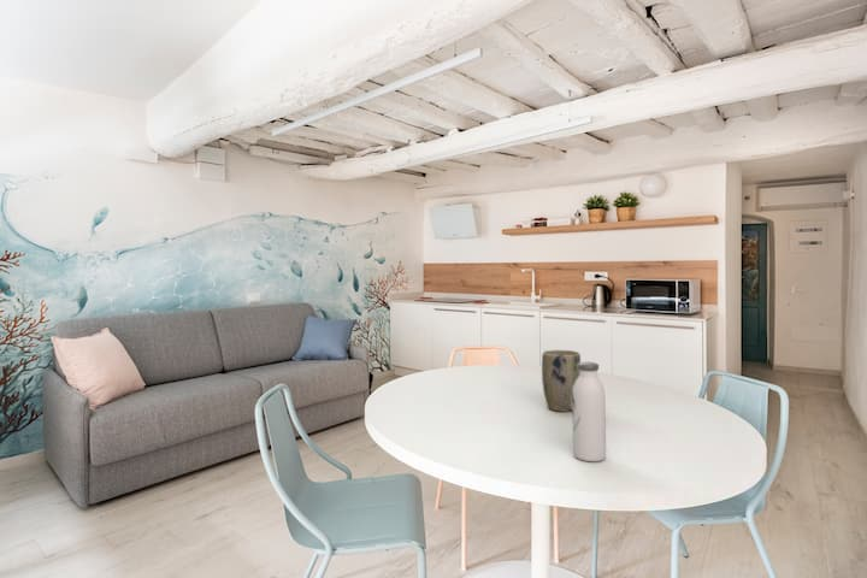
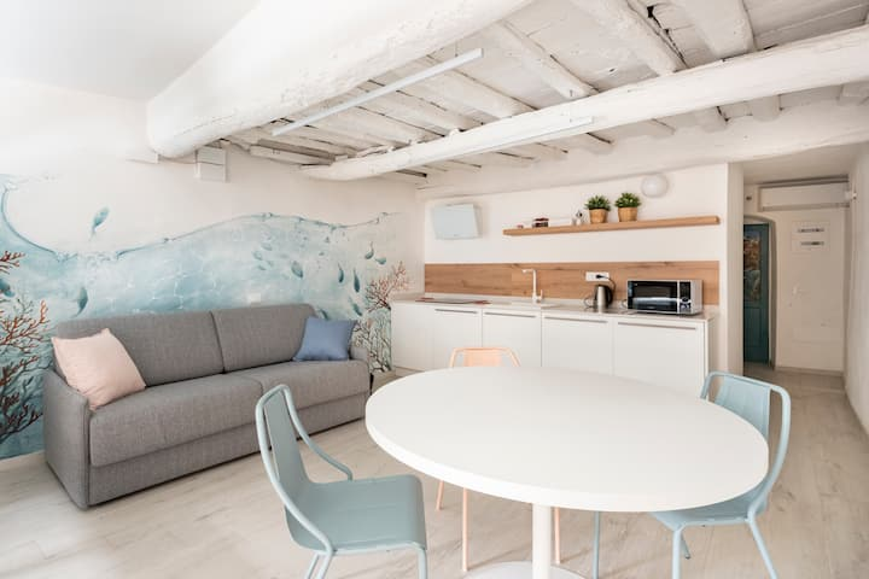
- plant pot [541,349,582,413]
- water bottle [572,361,607,462]
